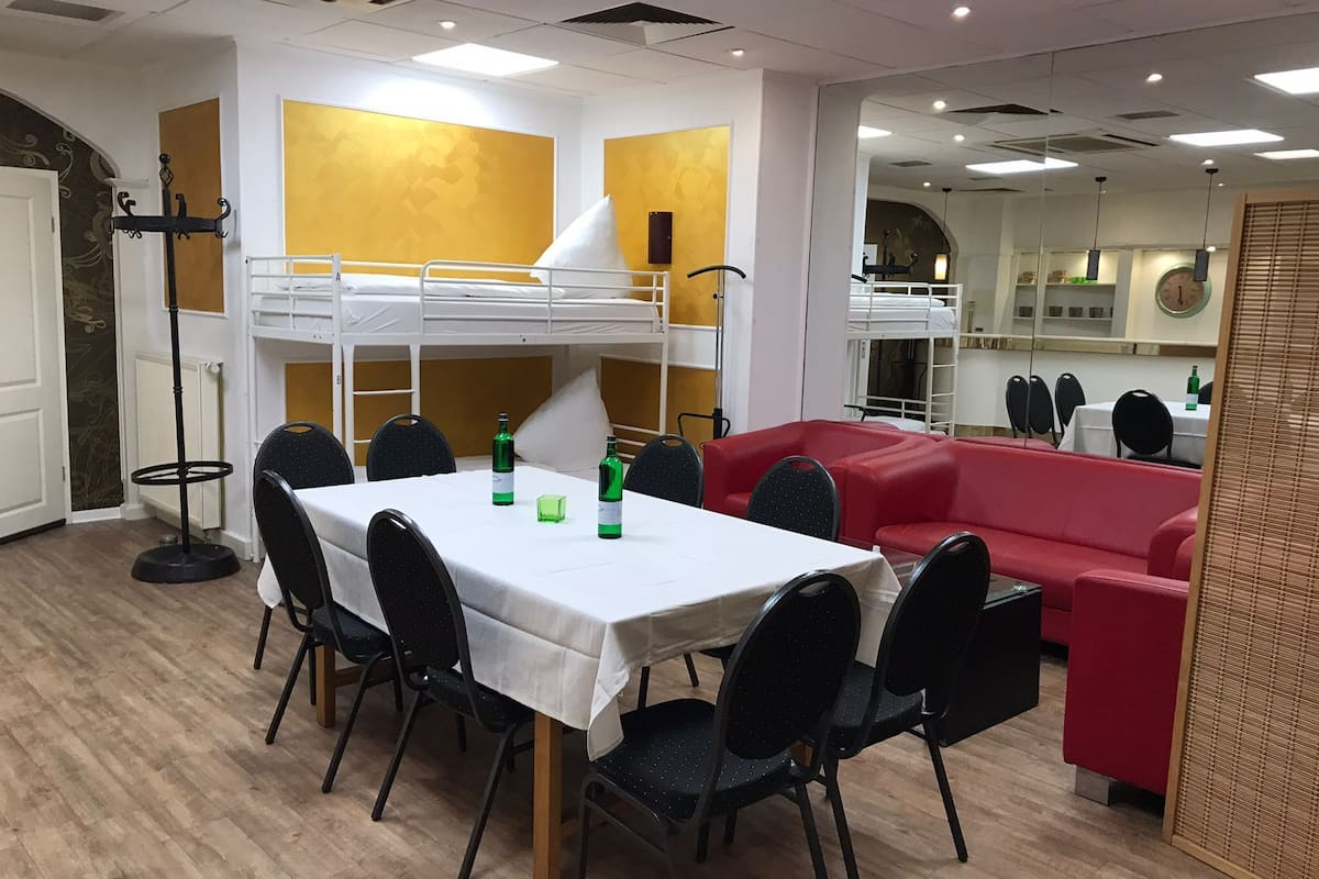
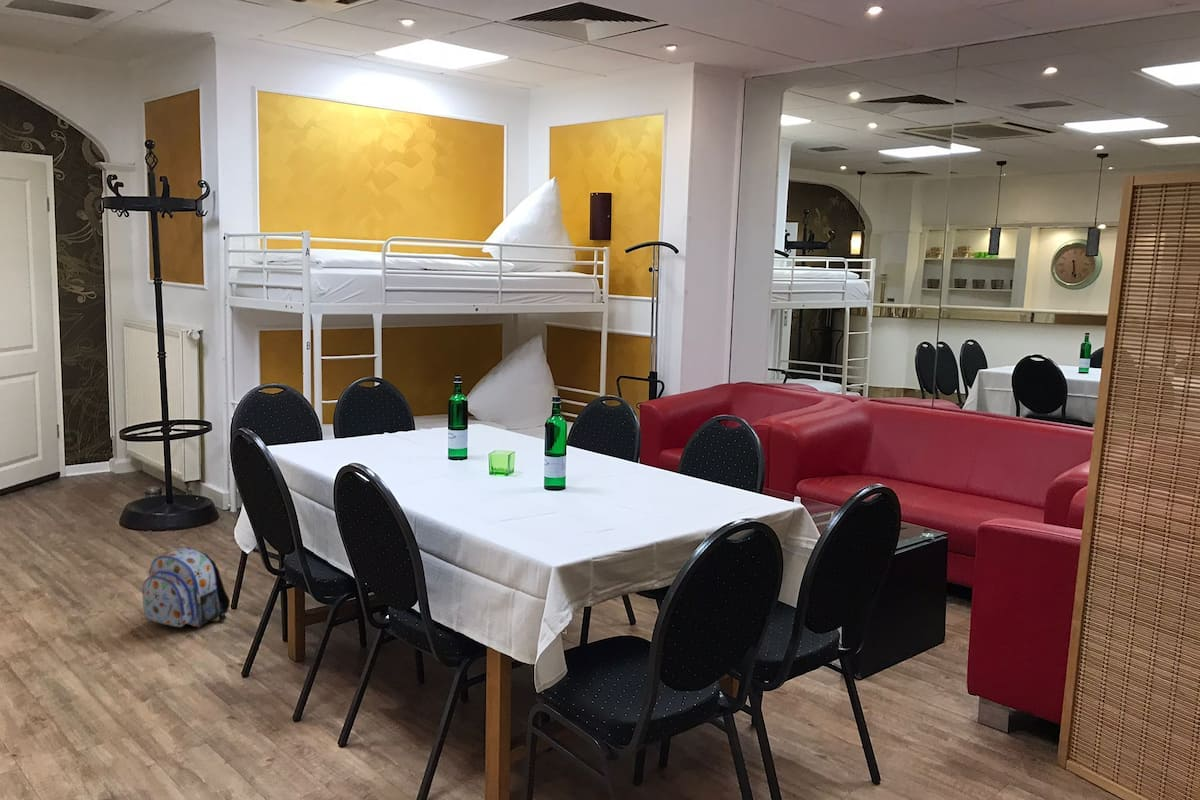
+ backpack [141,546,231,629]
